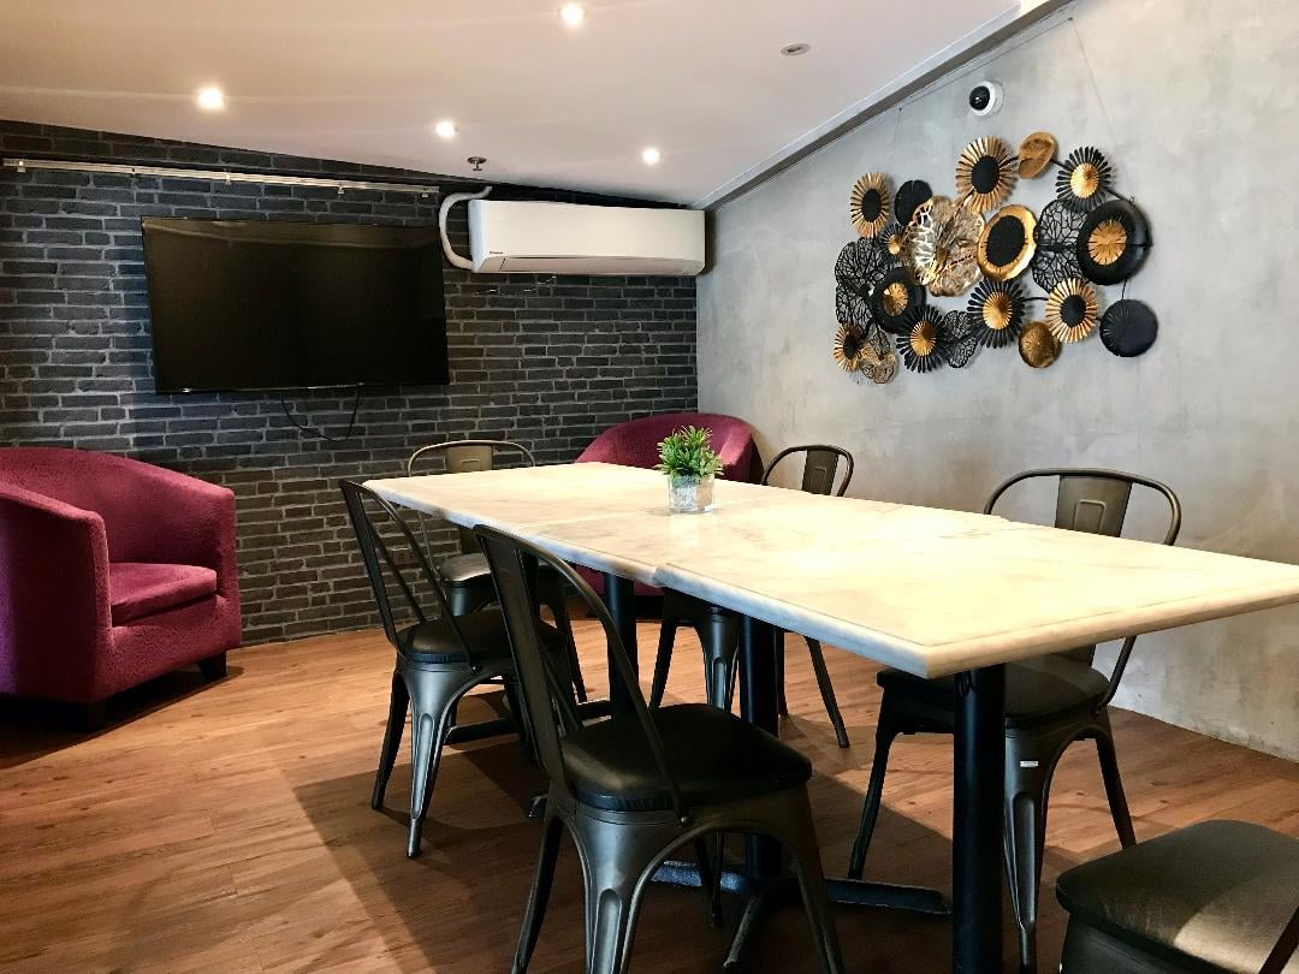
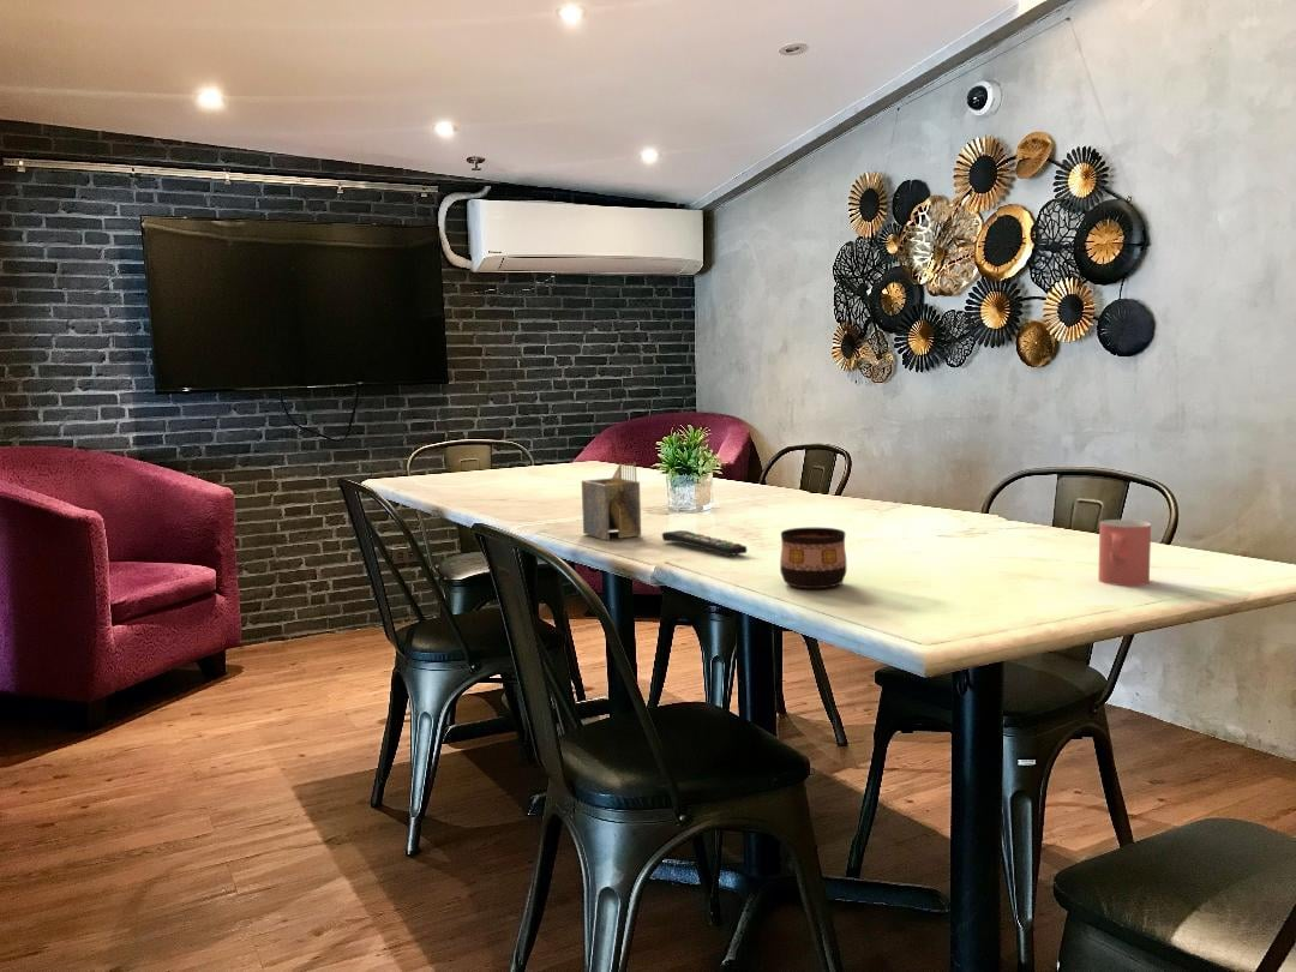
+ napkin holder [581,461,642,541]
+ cup [779,527,847,589]
+ remote control [661,529,749,557]
+ cup [1097,518,1152,587]
